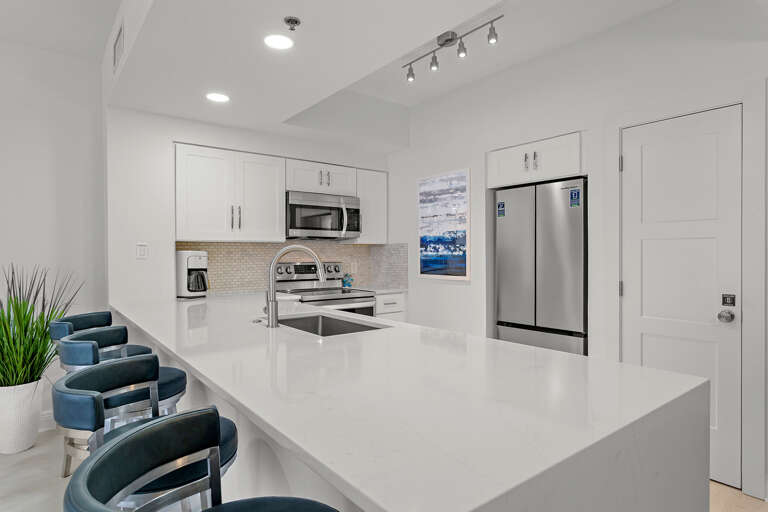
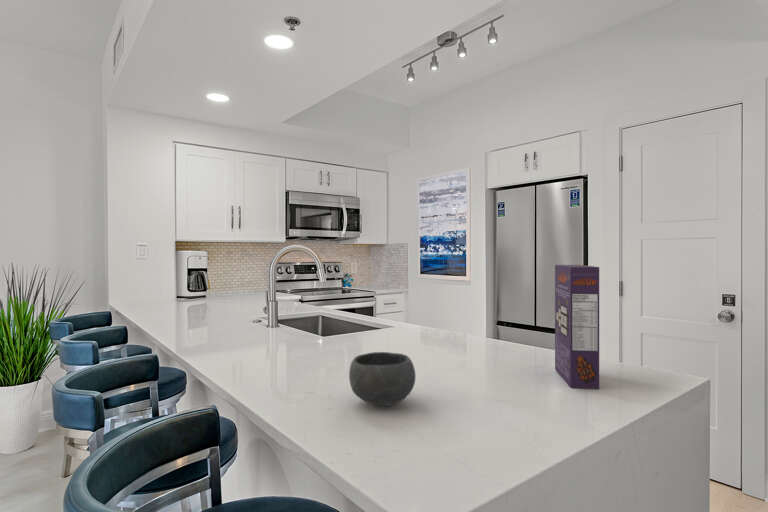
+ bowl [348,351,416,407]
+ cereal box [554,264,600,390]
